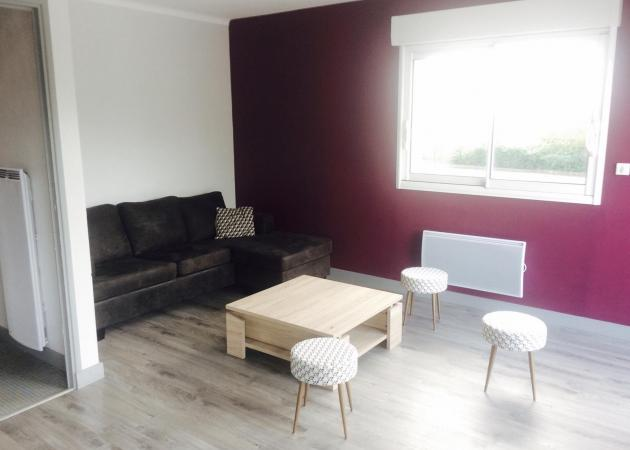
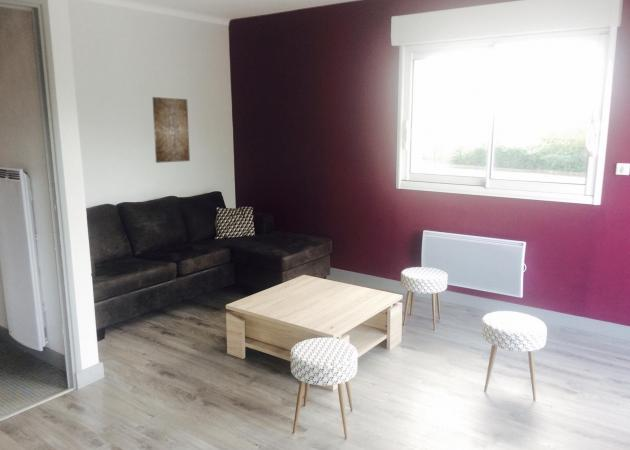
+ wall art [151,96,191,164]
